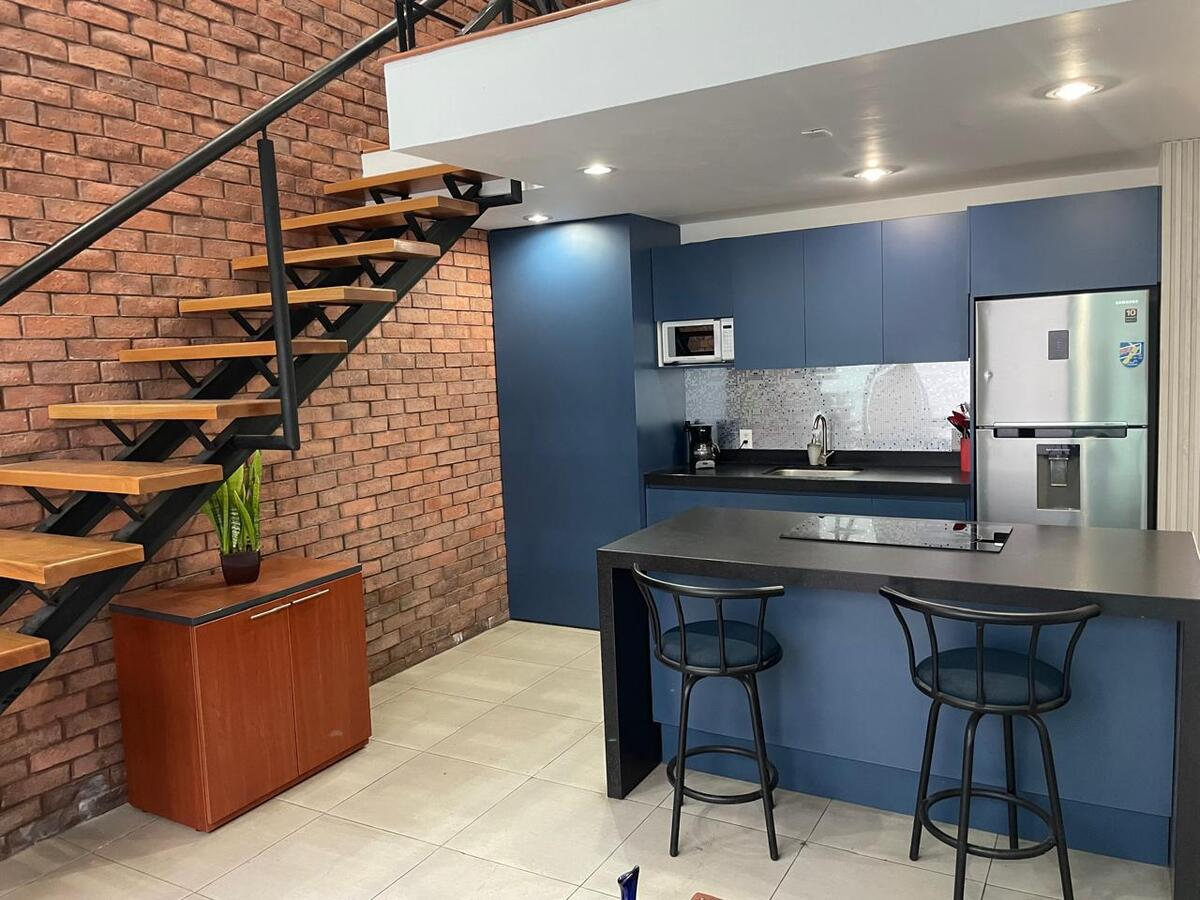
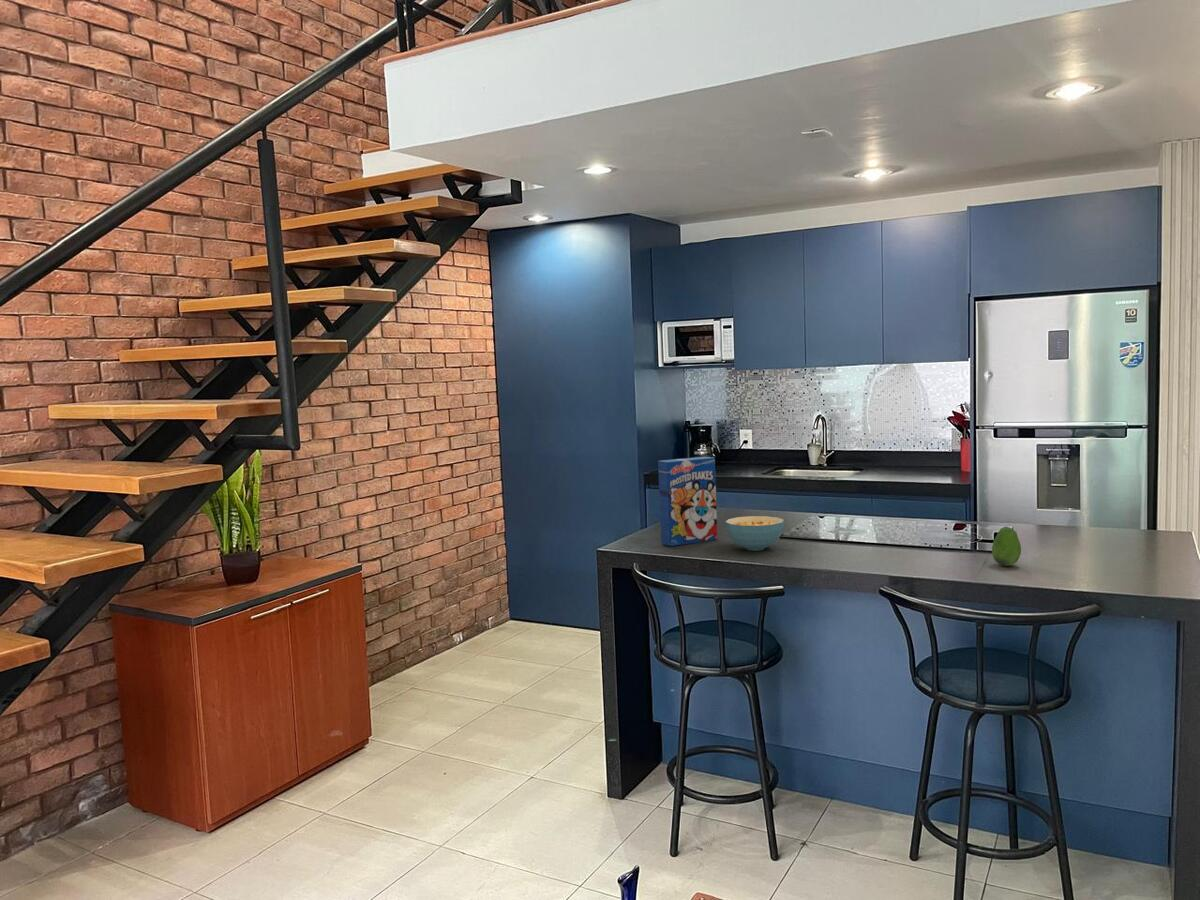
+ cereal bowl [724,515,785,552]
+ fruit [991,525,1022,567]
+ cereal box [657,456,718,547]
